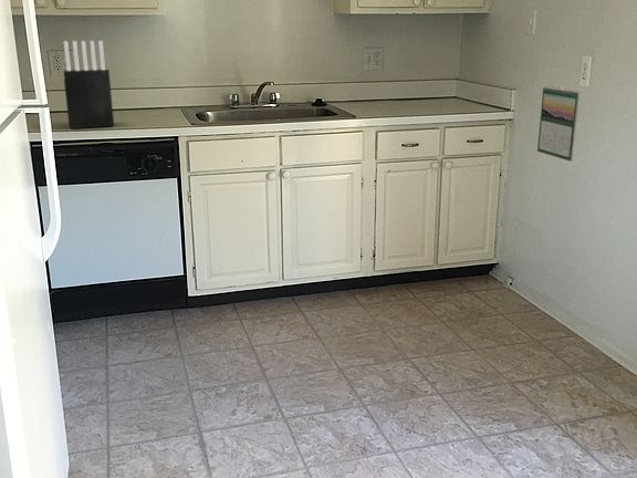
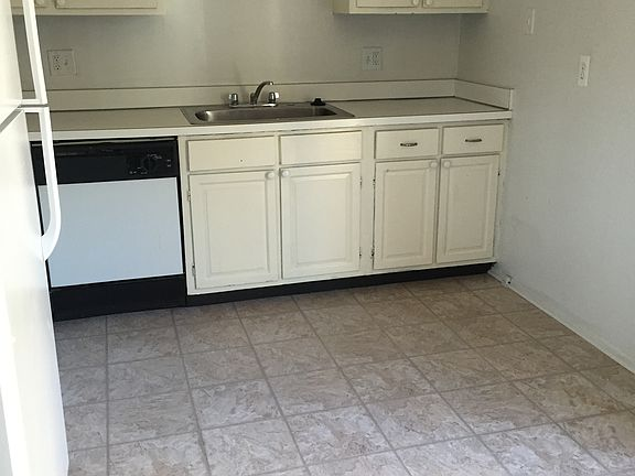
- knife block [63,40,115,129]
- calendar [536,85,581,163]
